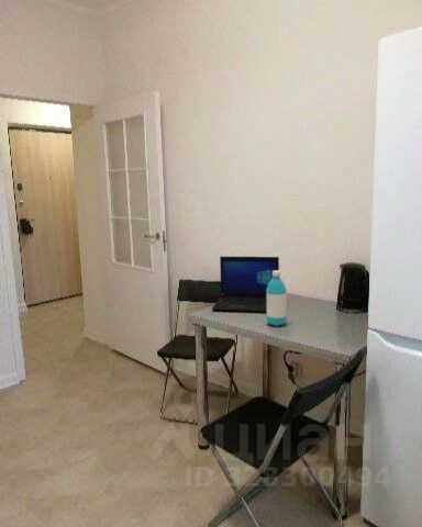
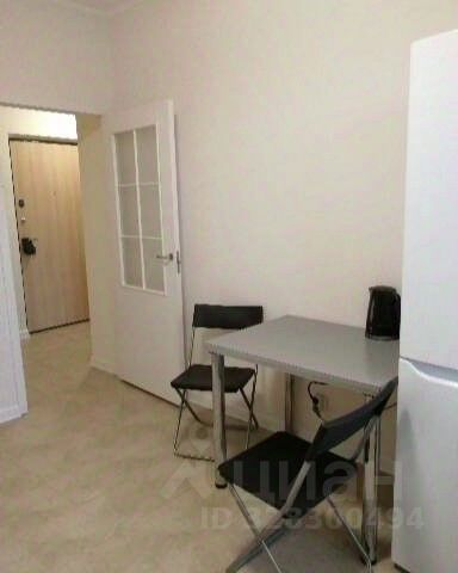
- water bottle [265,270,288,327]
- laptop [211,256,280,313]
